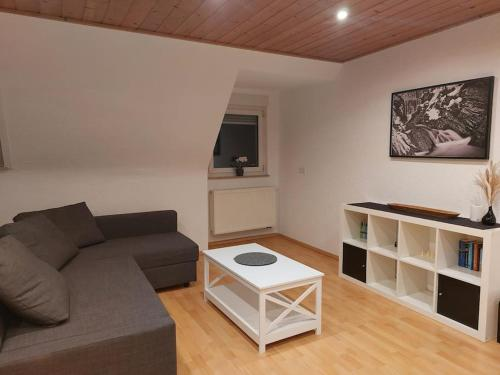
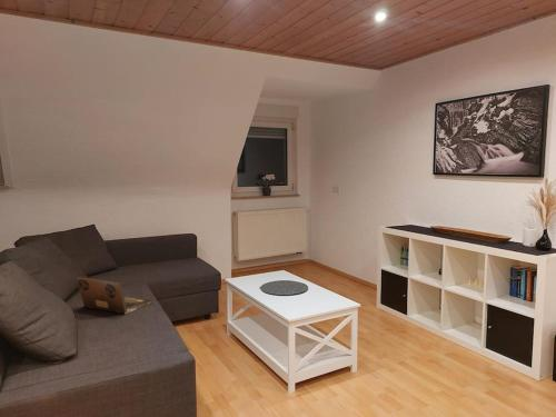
+ laptop [76,276,153,316]
